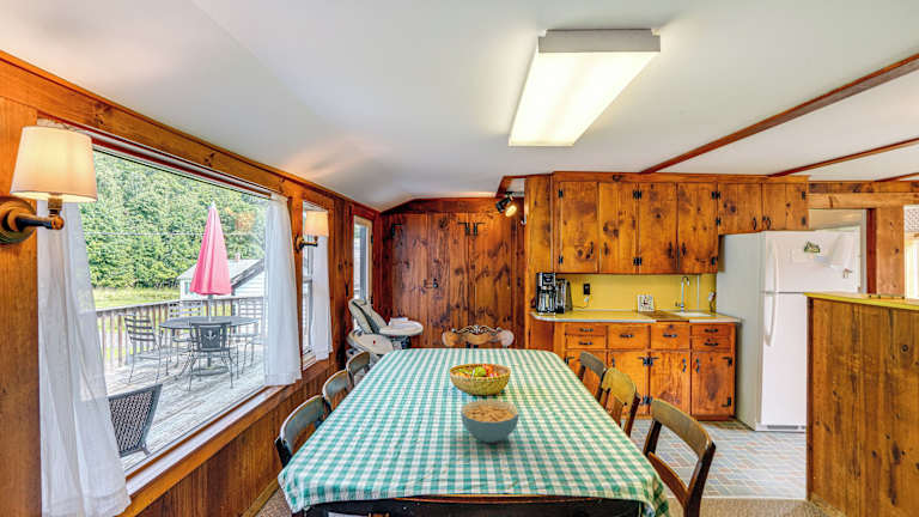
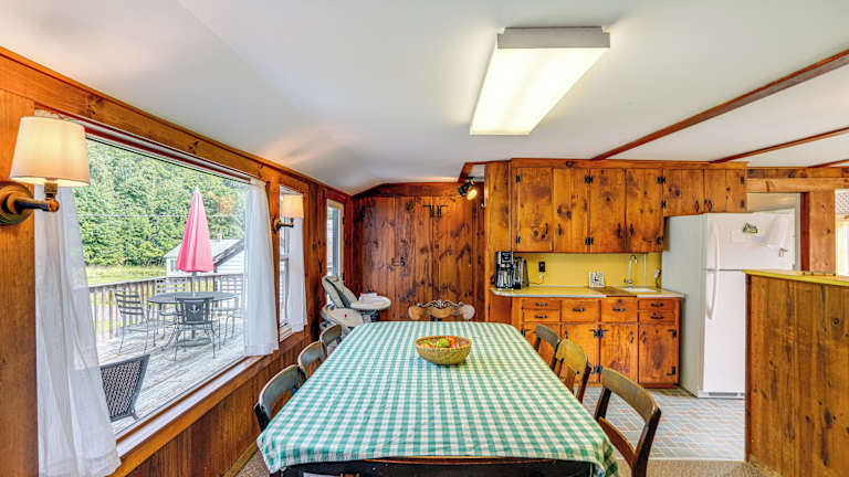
- cereal bowl [460,399,521,444]
